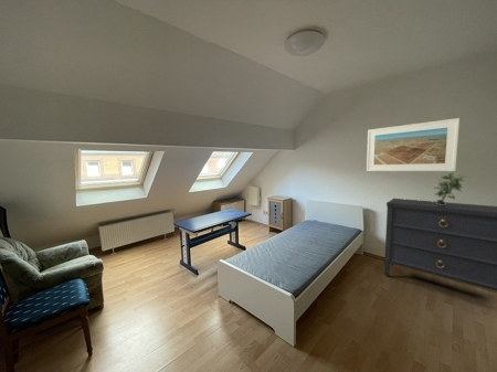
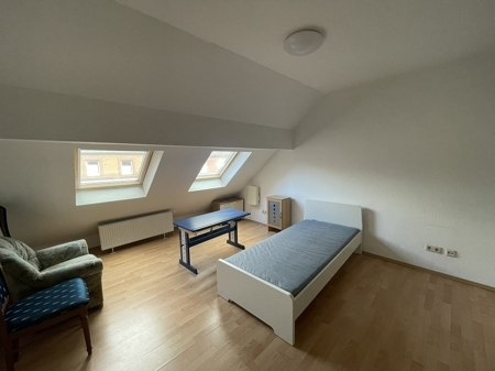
- potted plant [433,170,467,205]
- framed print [366,117,461,172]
- dresser [383,198,497,293]
